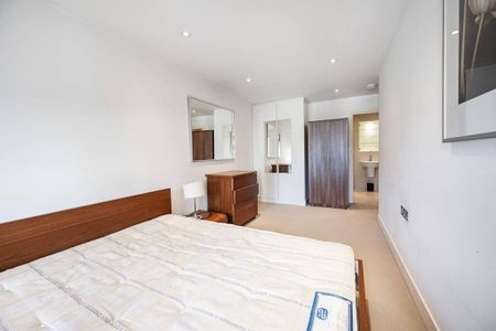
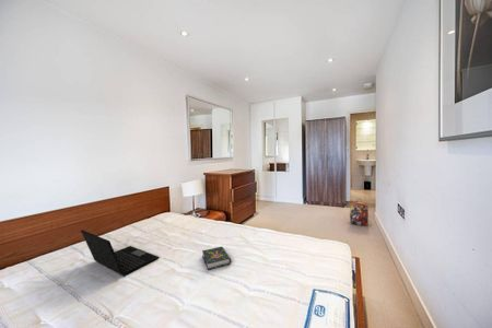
+ backpack [349,198,370,226]
+ laptop [80,229,160,277]
+ book [201,246,232,271]
